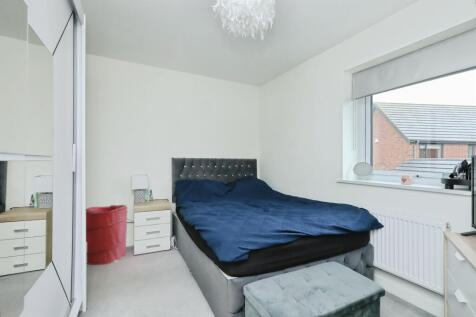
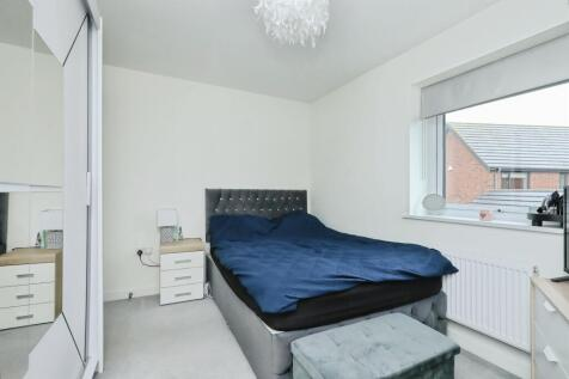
- laundry hamper [85,204,128,266]
